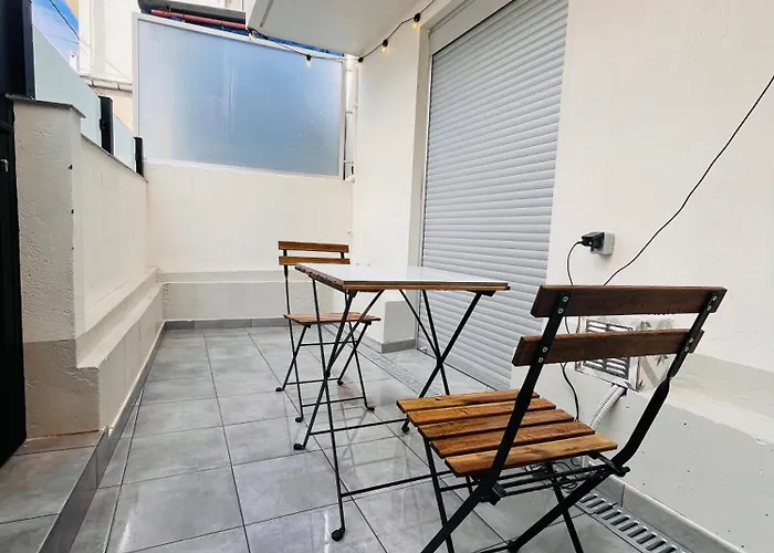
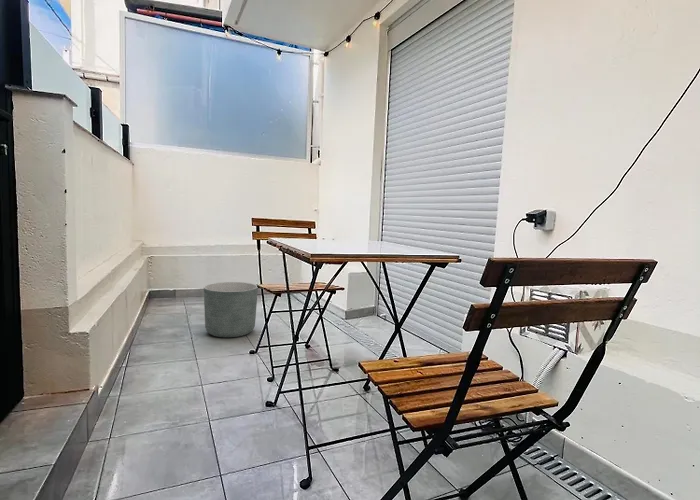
+ planter [203,281,259,338]
